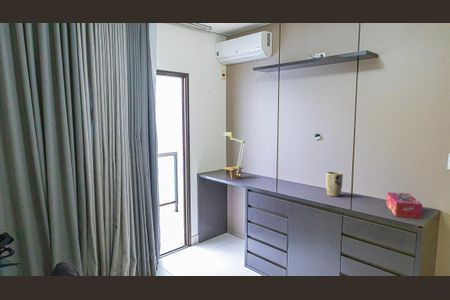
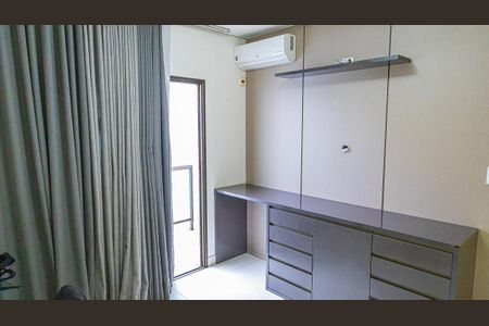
- tissue box [385,191,423,220]
- desk lamp [222,131,246,179]
- plant pot [325,171,344,198]
